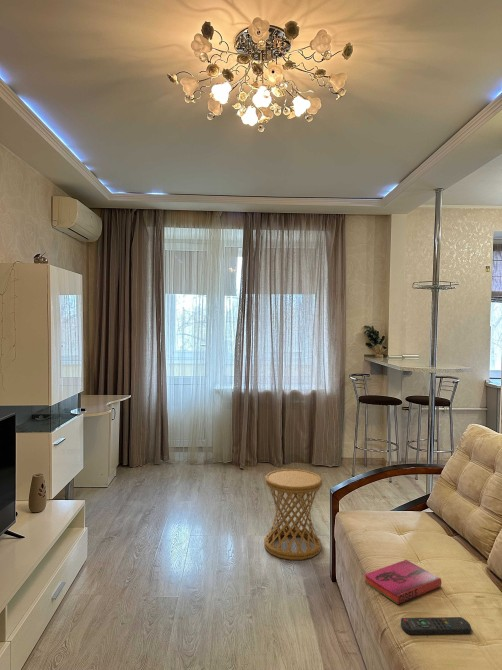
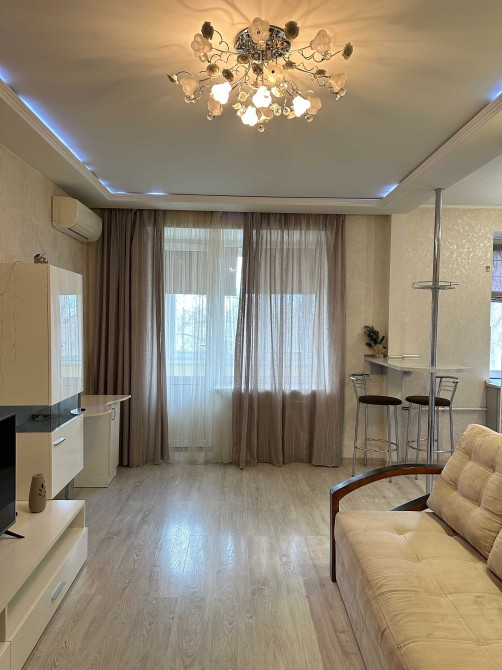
- hardback book [363,559,442,605]
- side table [263,468,323,561]
- remote control [400,616,472,635]
